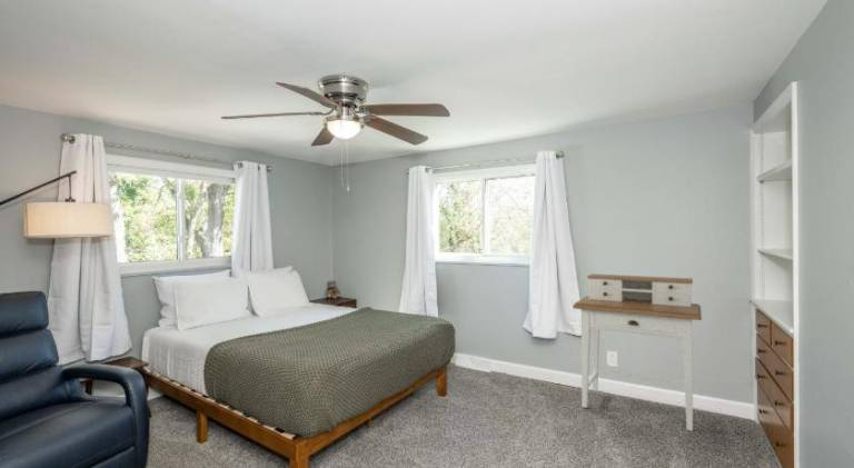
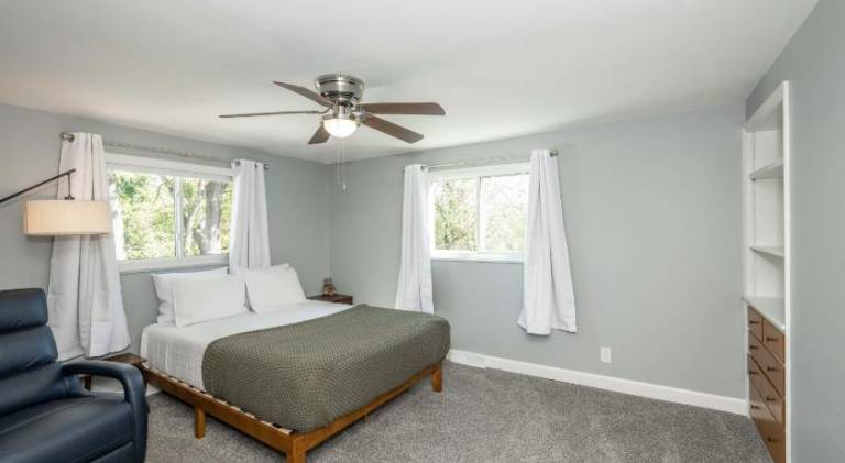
- desk [572,272,703,432]
